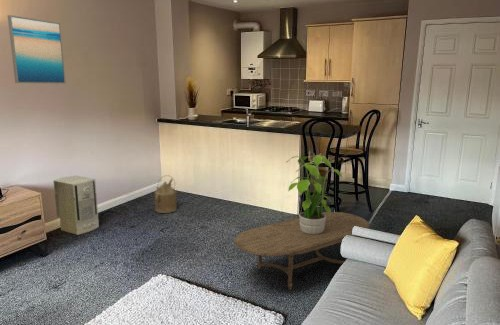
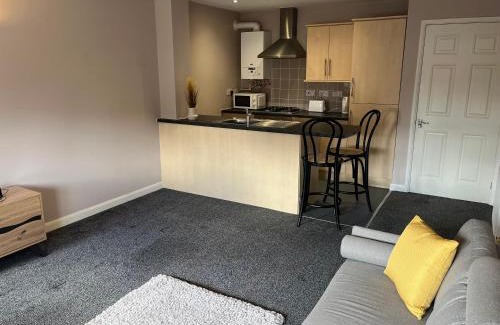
- watering can [153,174,178,214]
- potted plant [285,150,344,234]
- air purifier [53,175,100,236]
- coffee table [234,211,371,291]
- wall art [7,14,67,85]
